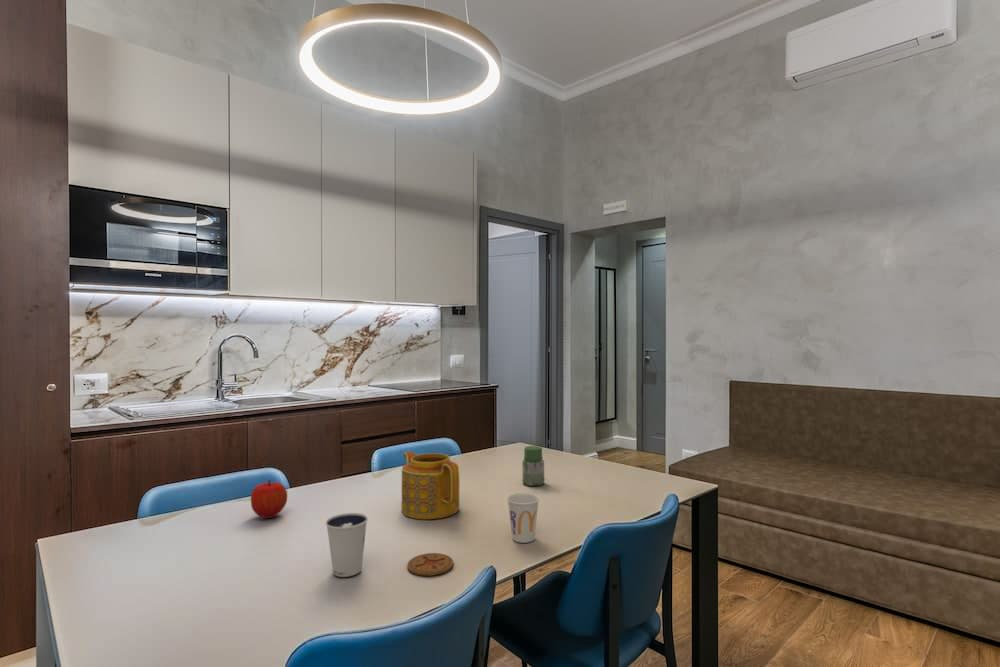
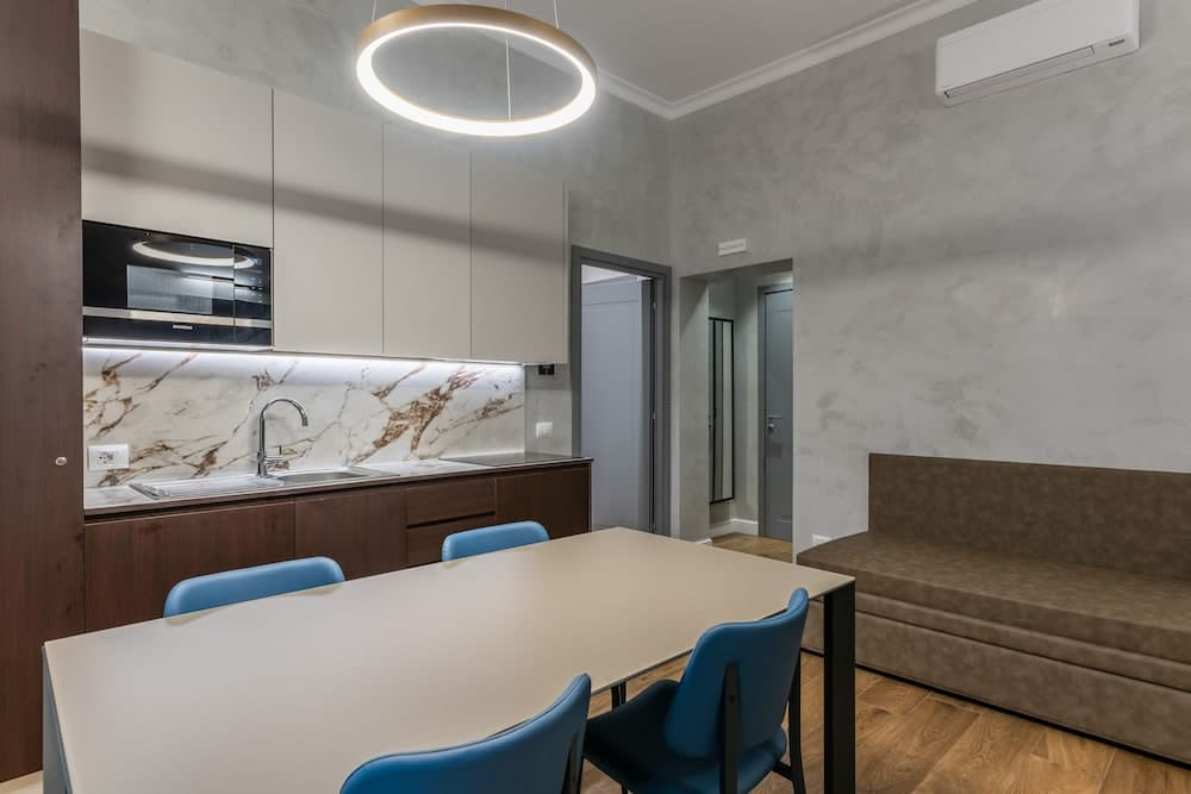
- teapot [401,450,460,520]
- coaster [406,552,454,577]
- dixie cup [325,512,369,578]
- fruit [250,479,288,520]
- jar [521,445,545,487]
- cup [506,492,540,544]
